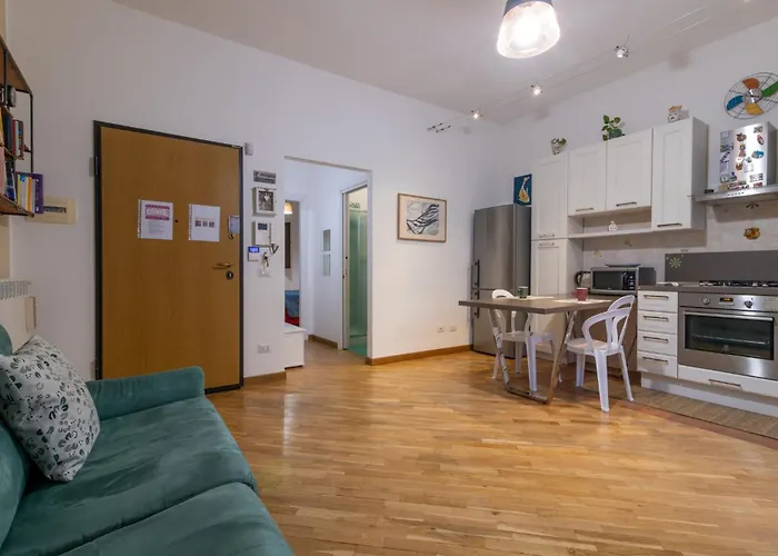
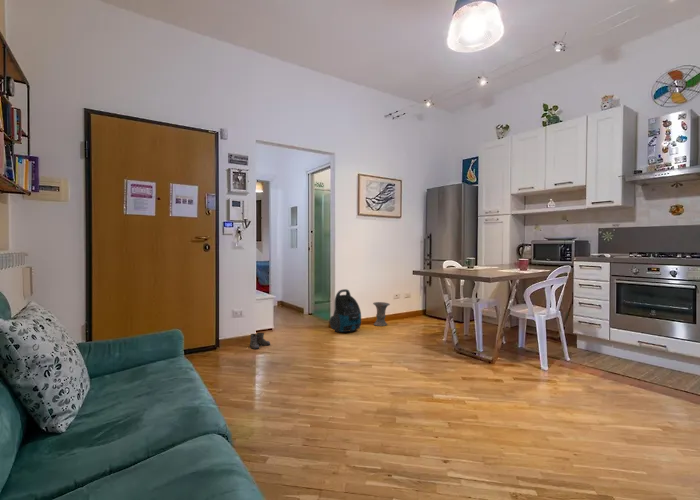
+ vacuum cleaner [329,288,362,333]
+ vase [372,301,391,327]
+ boots [249,331,271,350]
